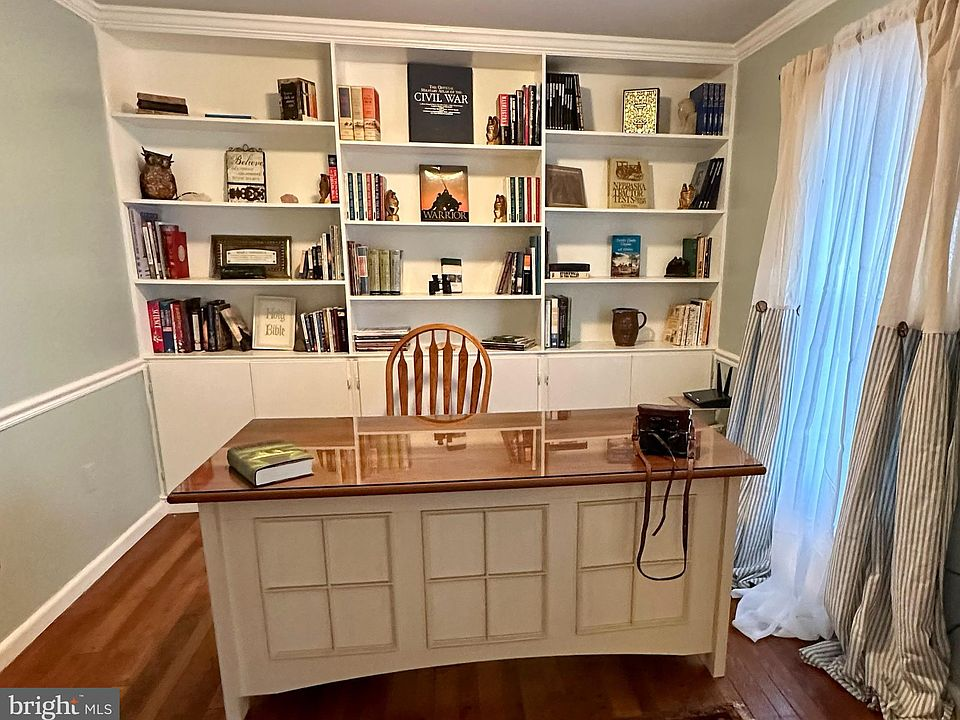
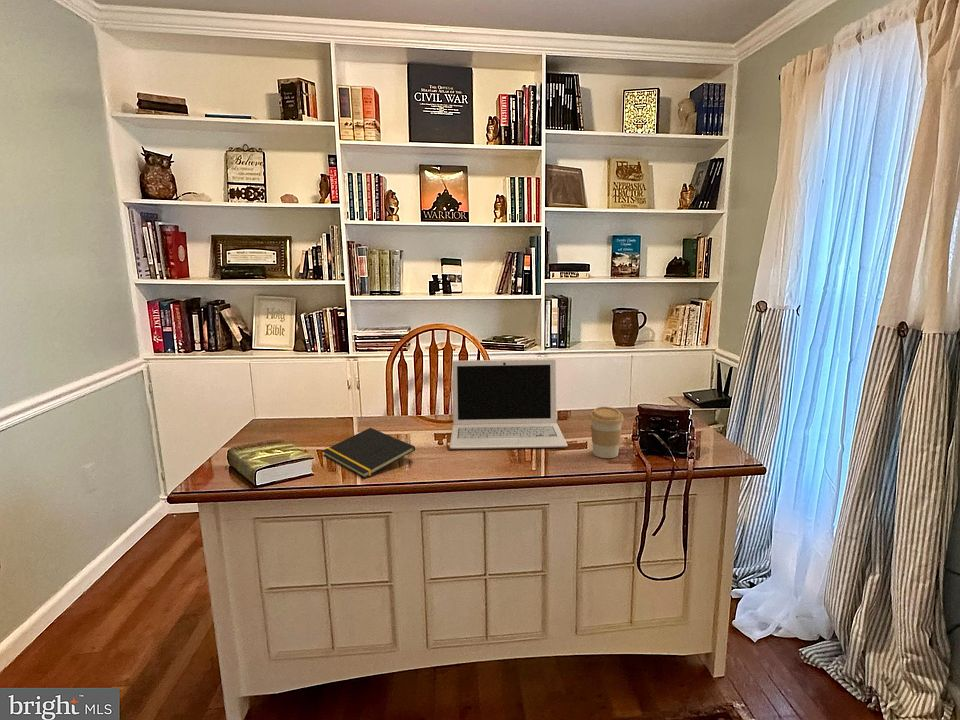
+ coffee cup [589,406,625,459]
+ notepad [322,427,416,479]
+ laptop [449,358,569,450]
